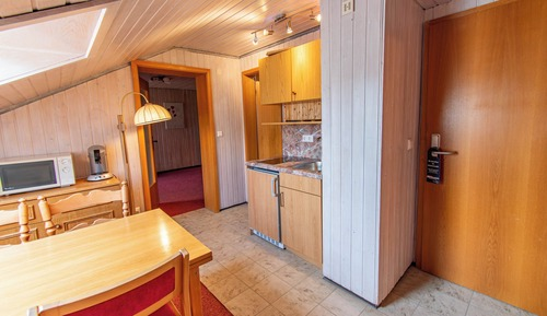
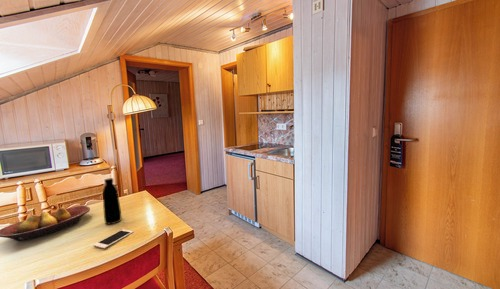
+ cell phone [93,228,134,249]
+ bottle [102,177,122,225]
+ fruit bowl [0,205,91,242]
